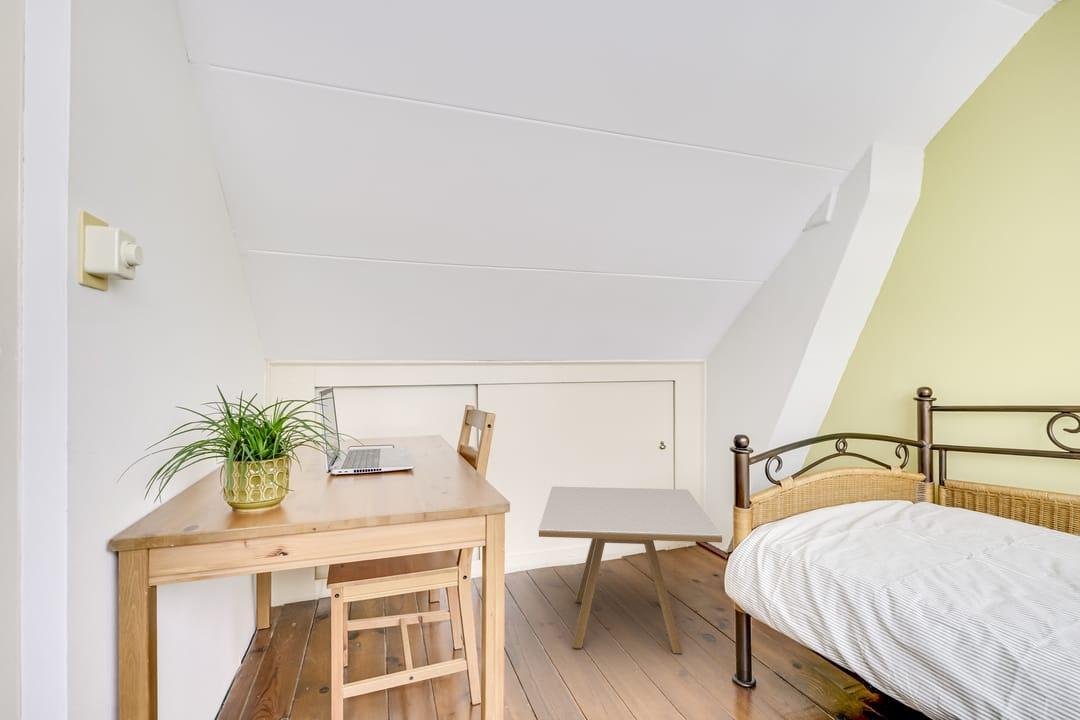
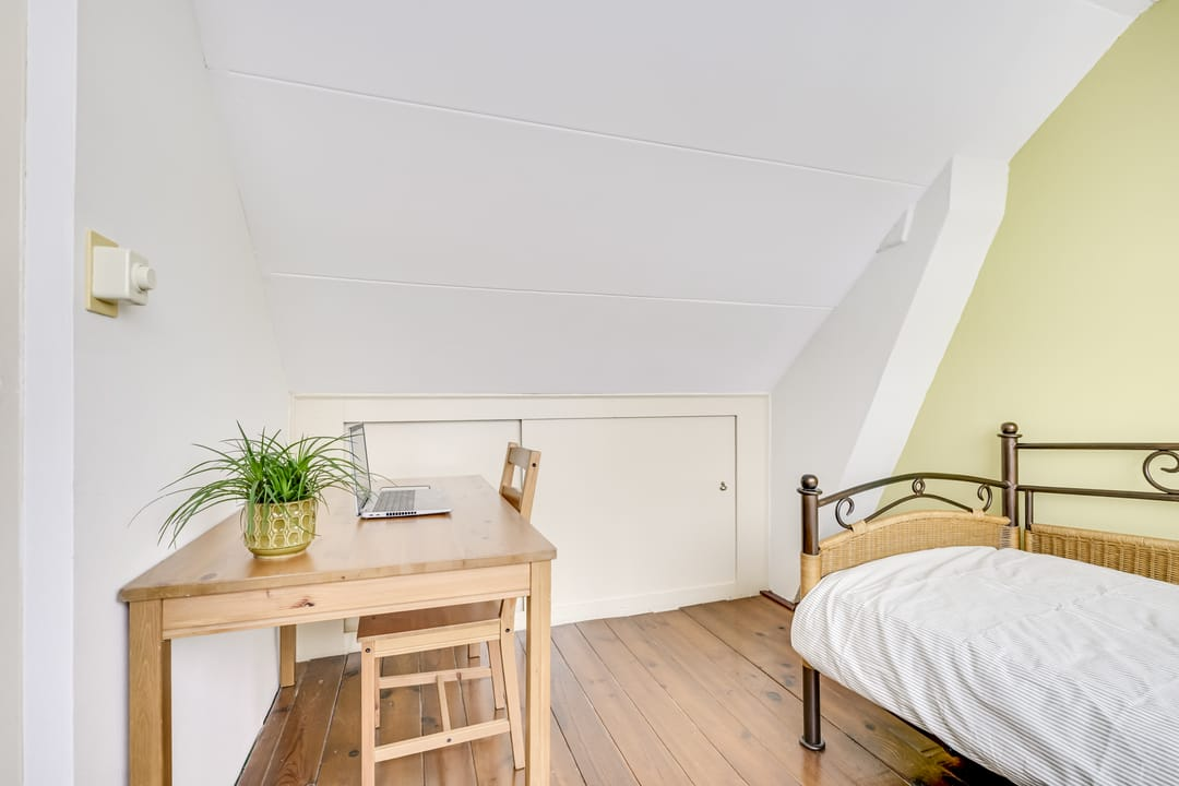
- side table [538,486,723,655]
